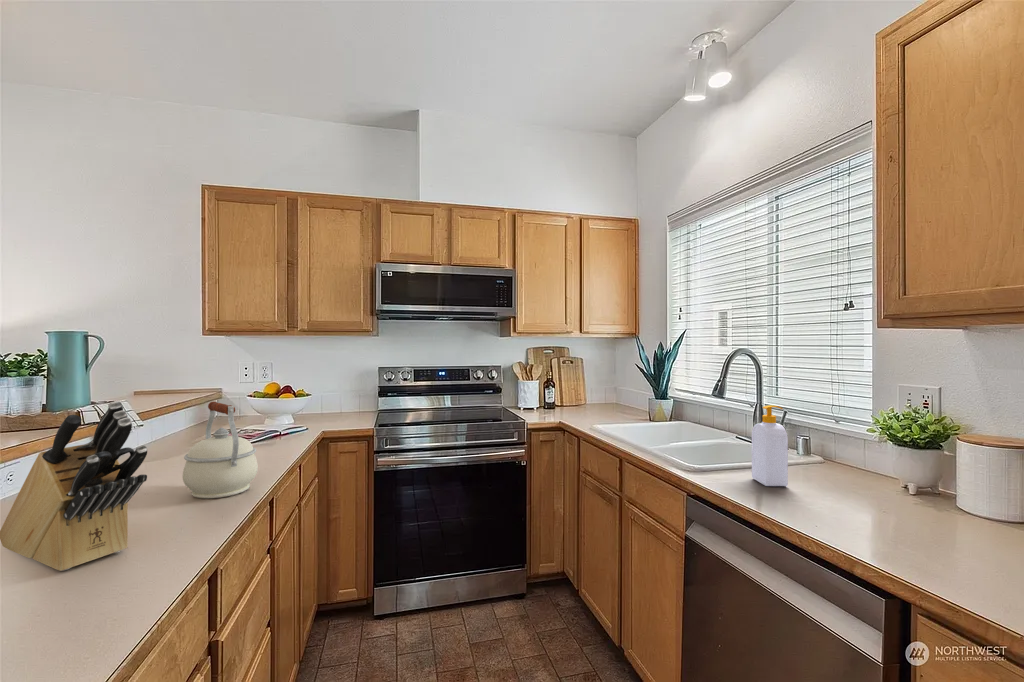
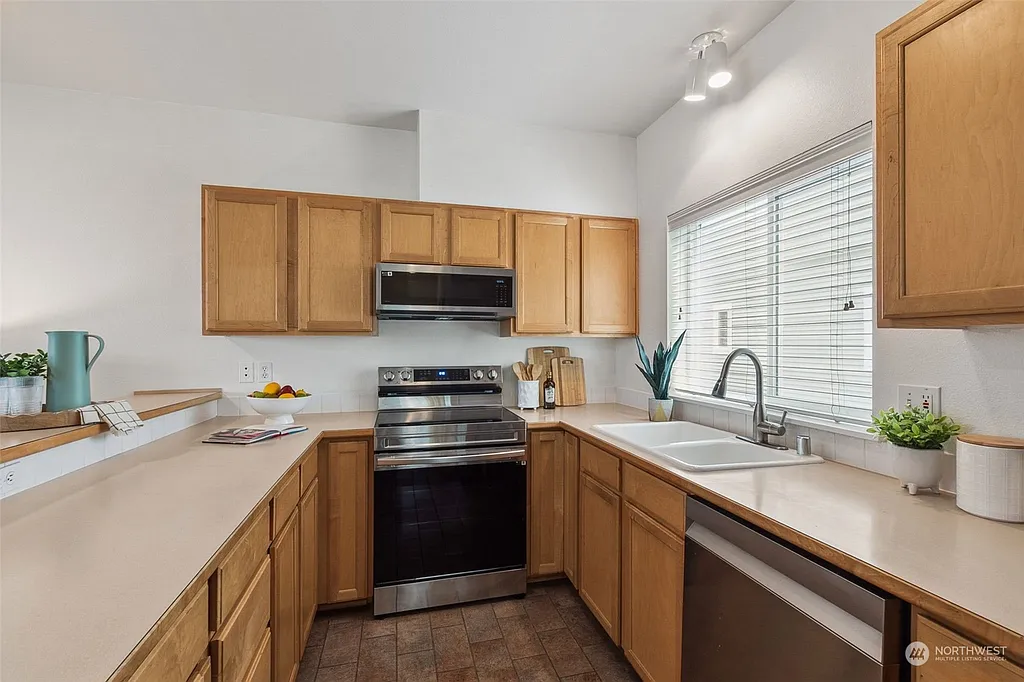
- soap bottle [751,404,789,487]
- knife block [0,400,148,572]
- kettle [182,400,259,499]
